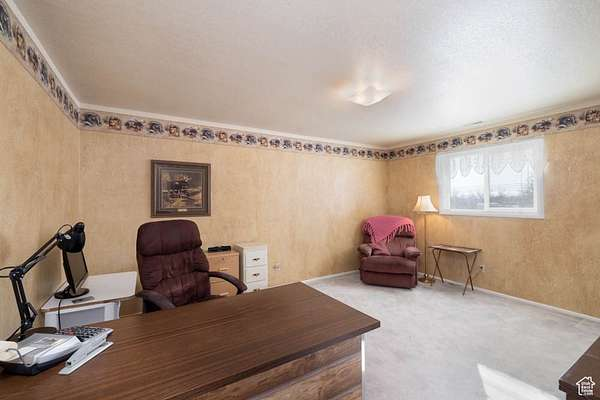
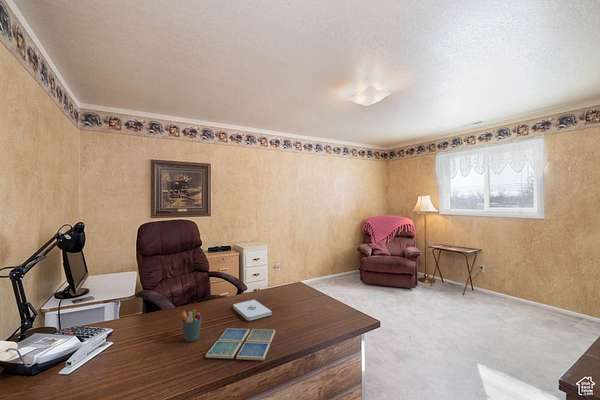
+ notepad [233,299,273,322]
+ pen holder [180,309,203,343]
+ drink coaster [205,328,276,361]
